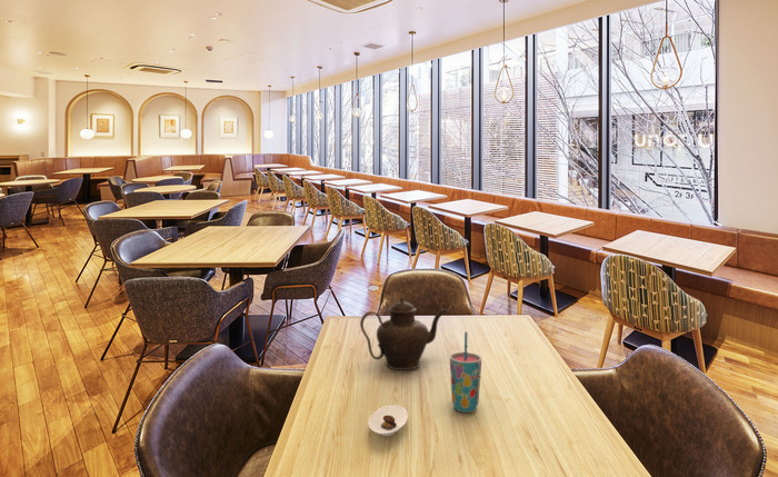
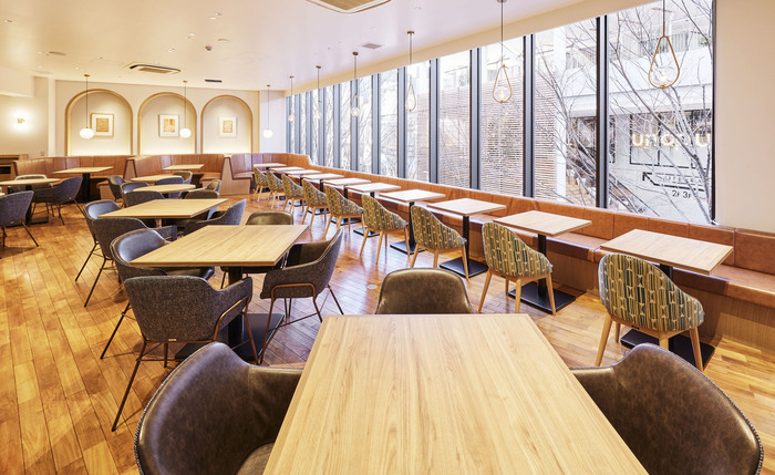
- cup [449,331,482,414]
- saucer [368,404,409,437]
- teapot [359,297,450,371]
